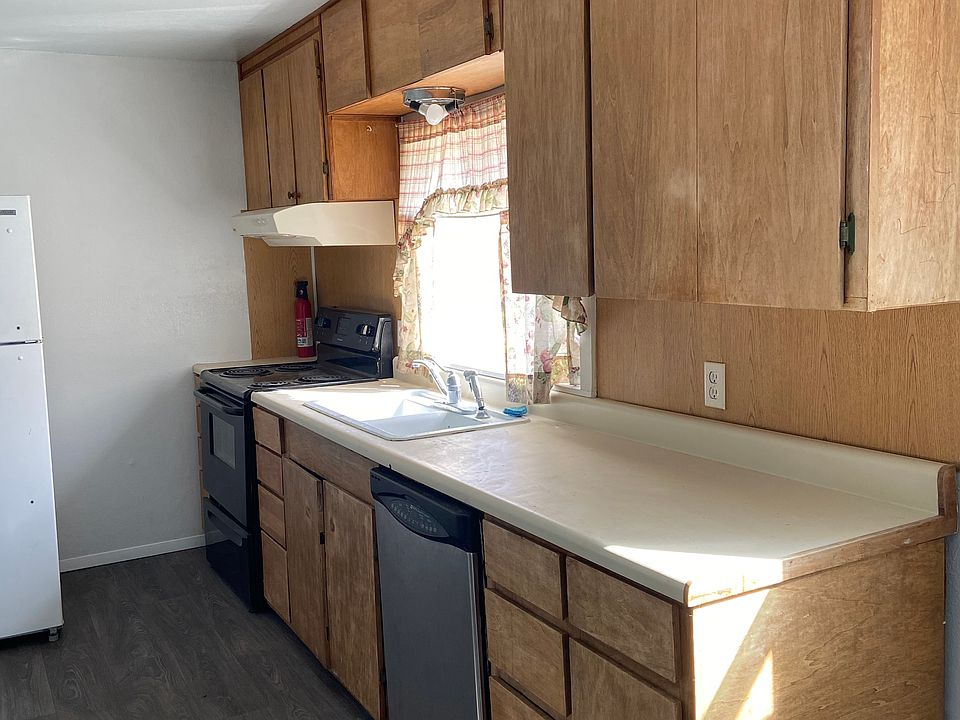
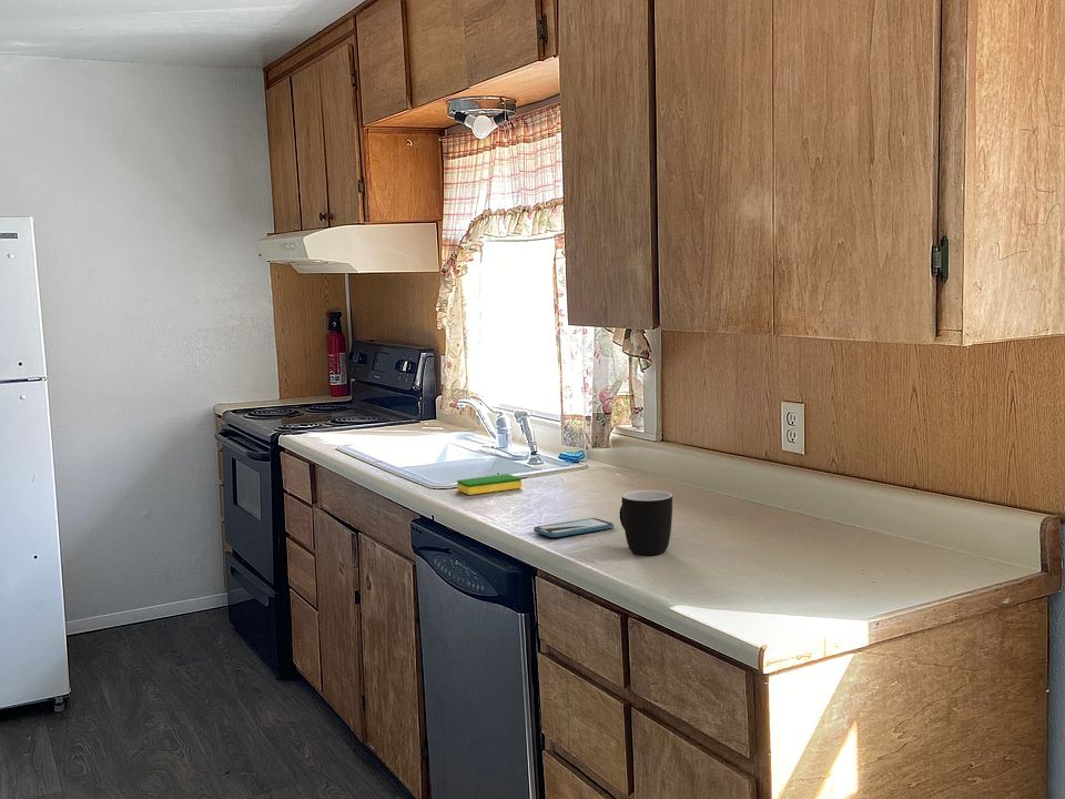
+ dish sponge [456,473,523,496]
+ mug [619,489,673,556]
+ smartphone [532,517,615,538]
